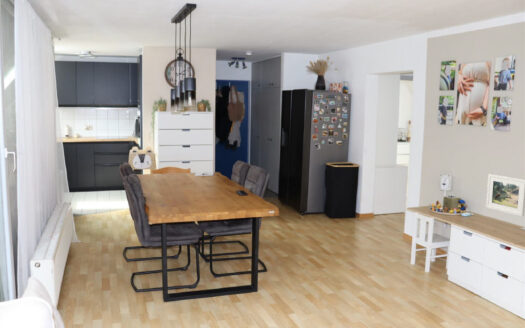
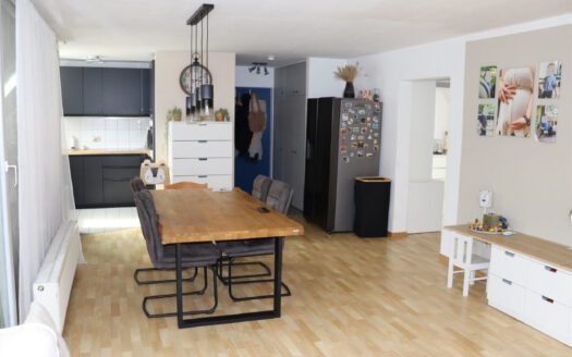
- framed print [485,173,525,217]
